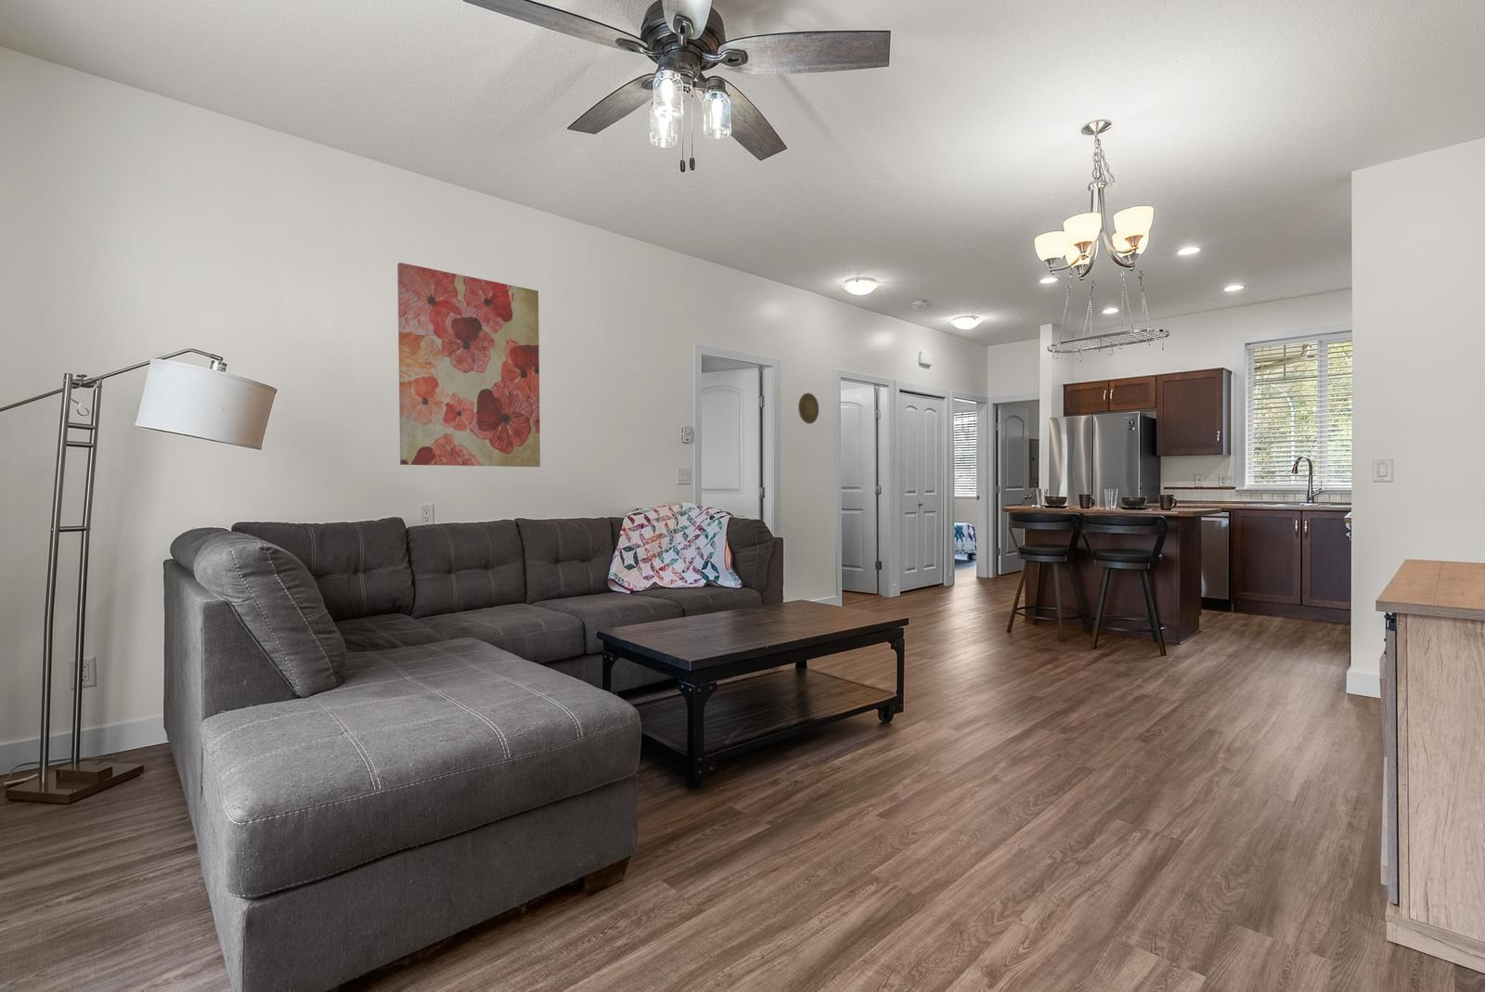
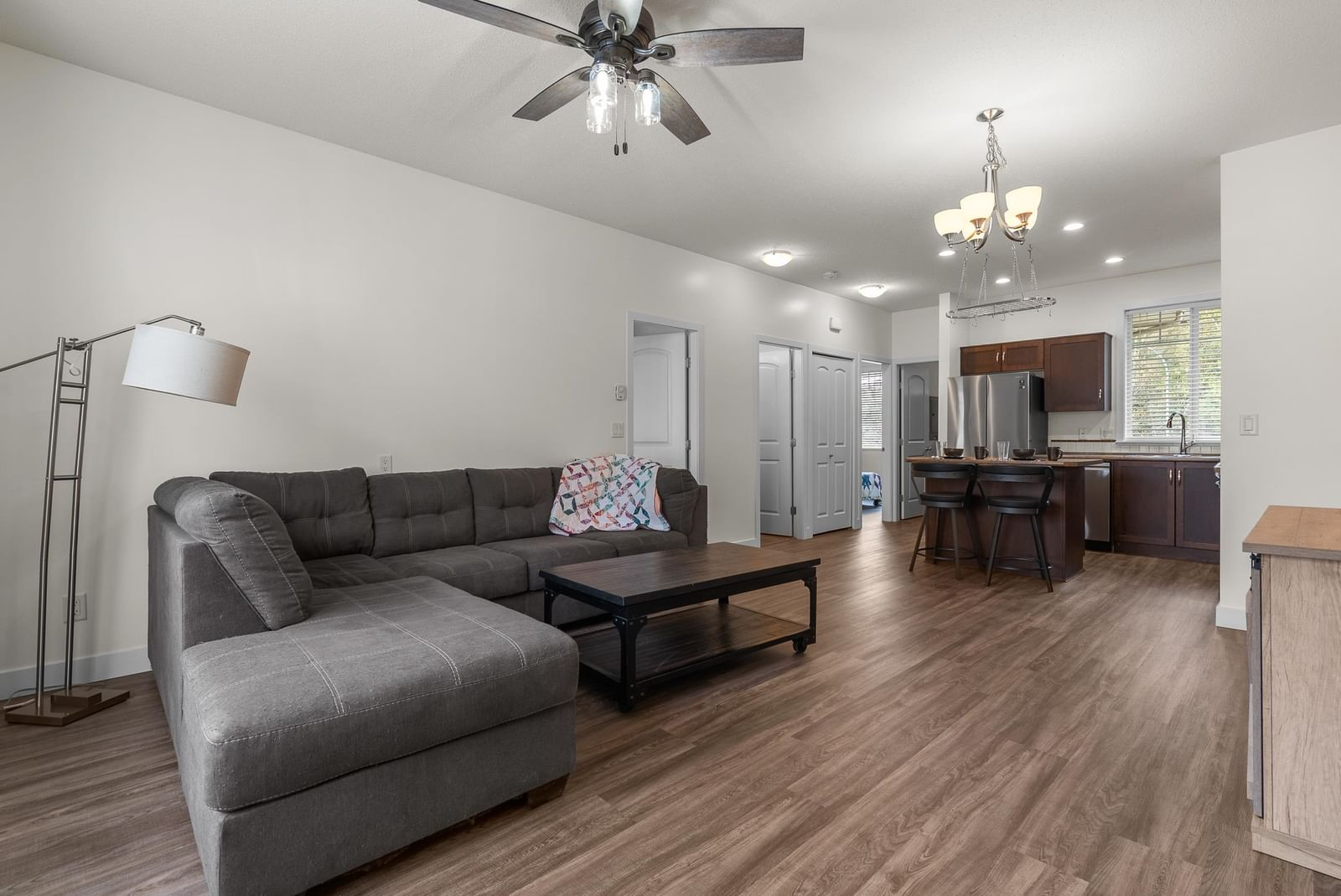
- wall art [396,261,542,467]
- decorative plate [797,393,819,425]
